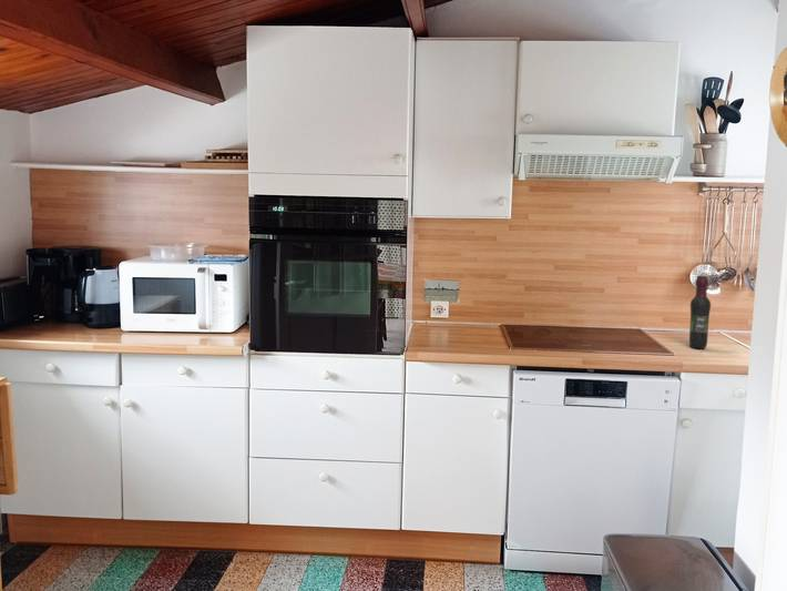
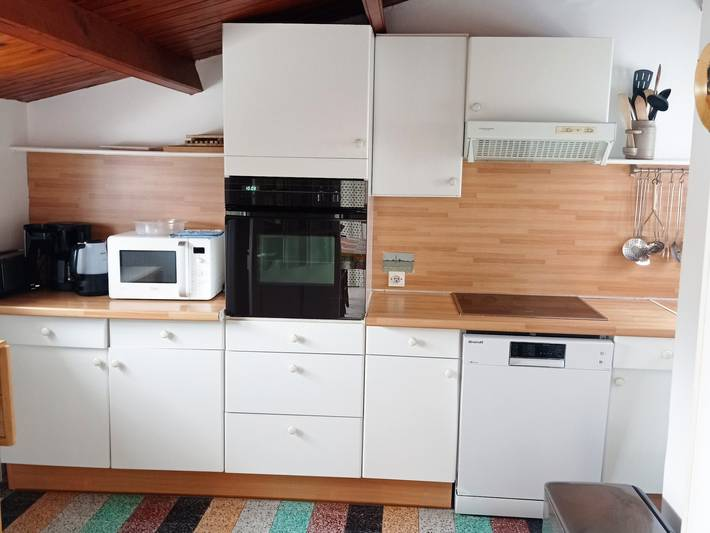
- wine bottle [688,275,712,350]
